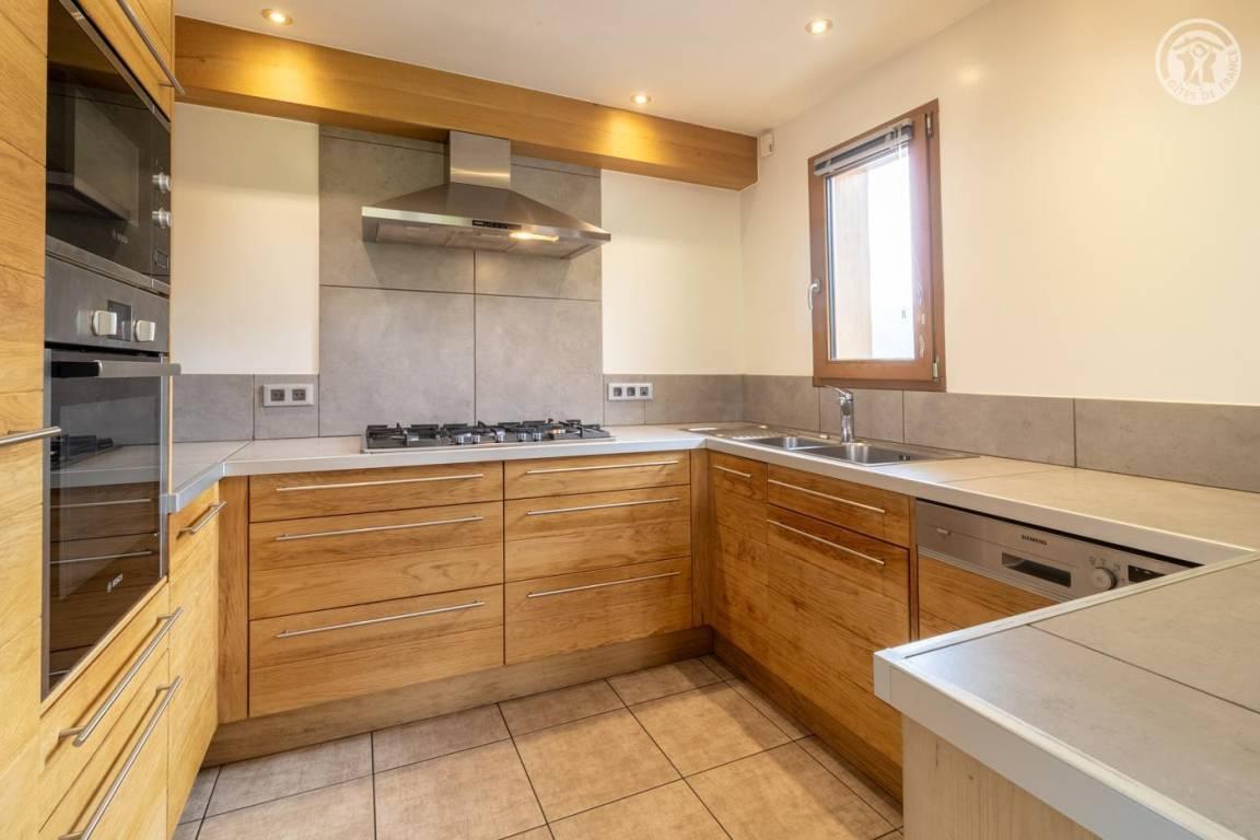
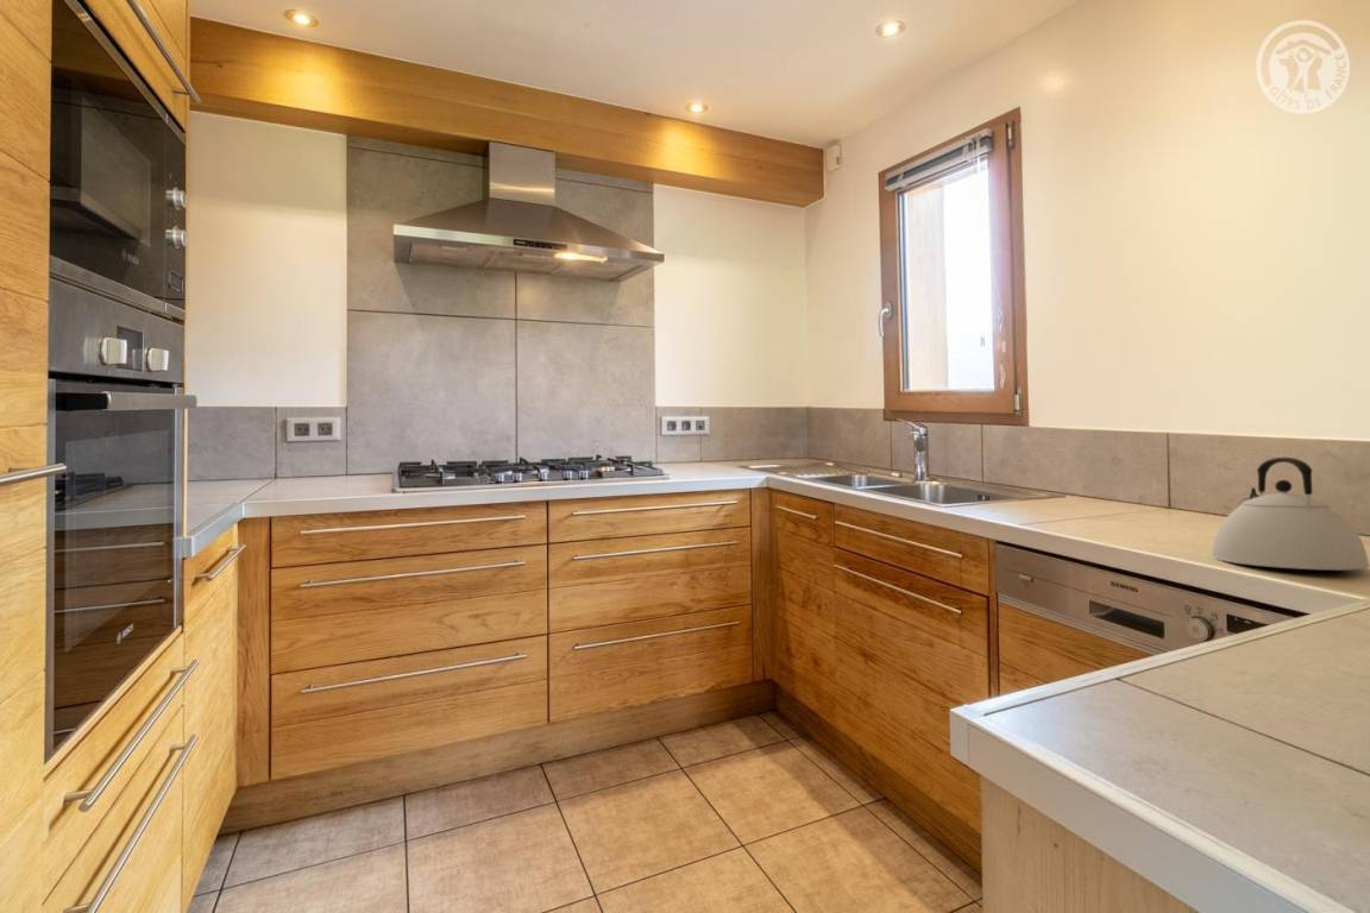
+ kettle [1211,456,1370,572]
